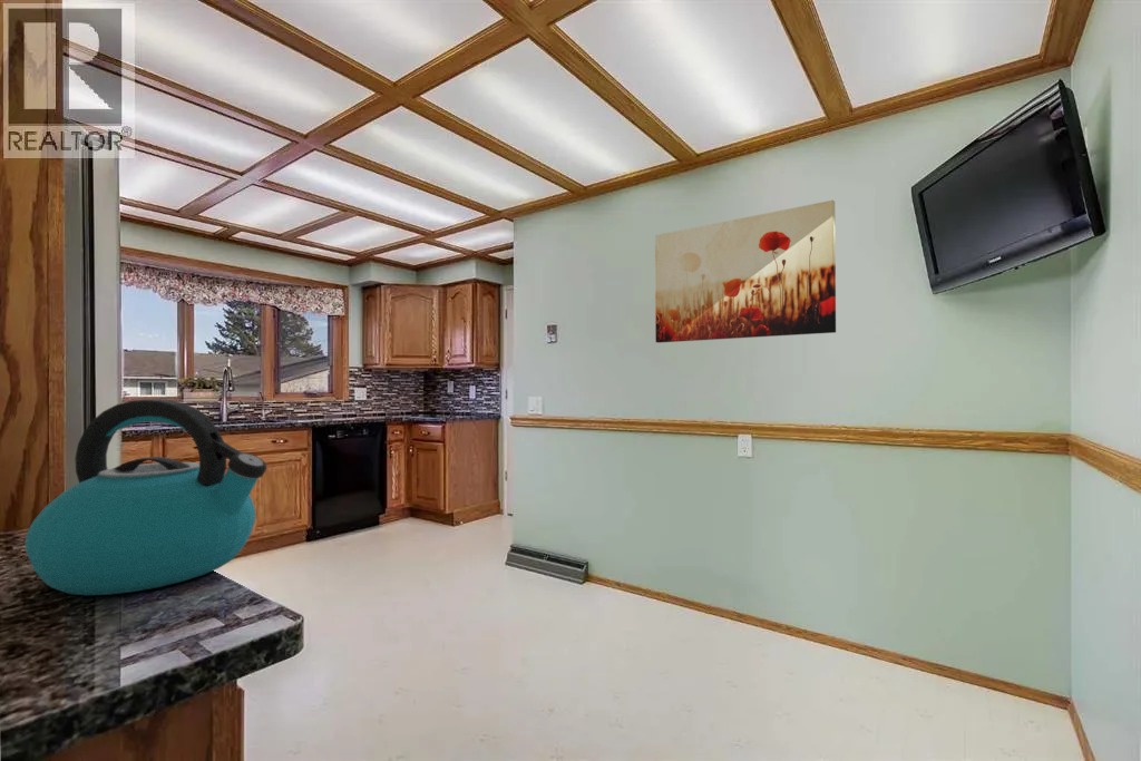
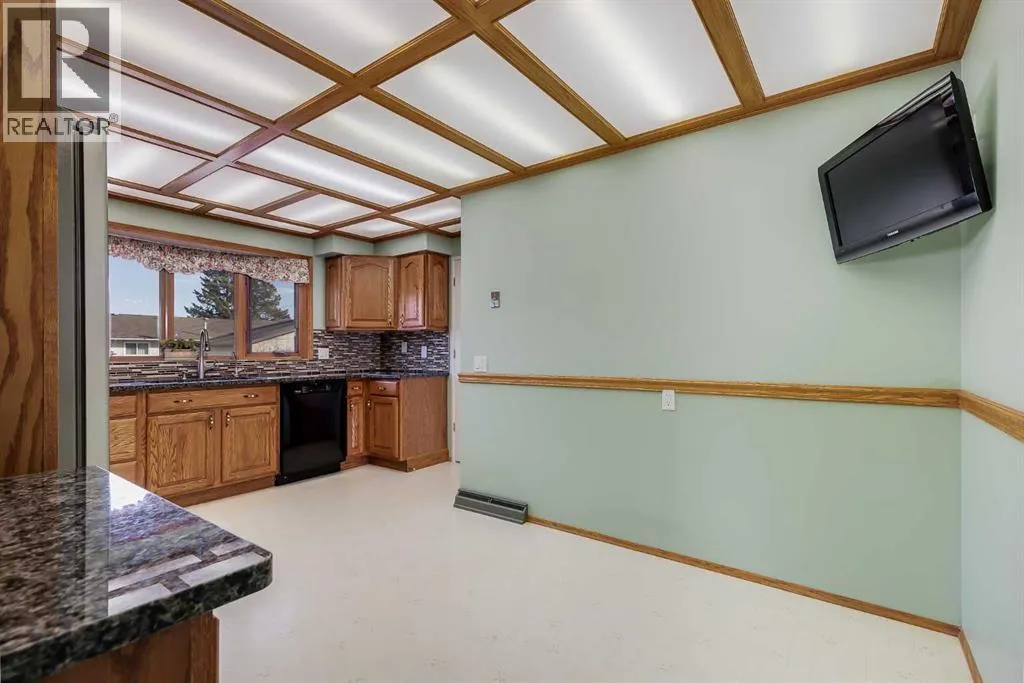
- wall art [654,199,837,344]
- kettle [25,398,267,596]
